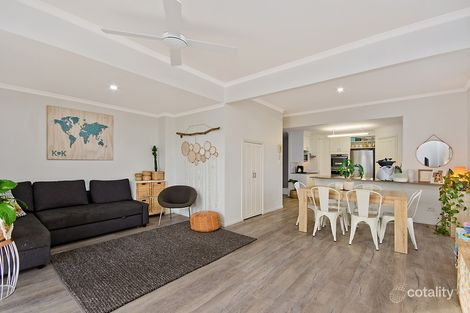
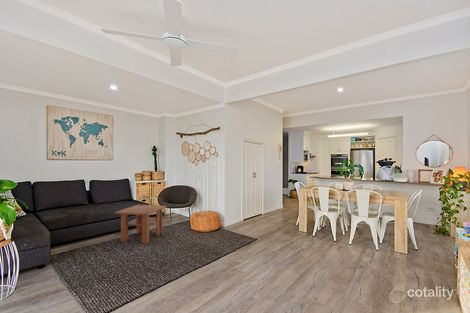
+ coffee table [114,204,168,245]
